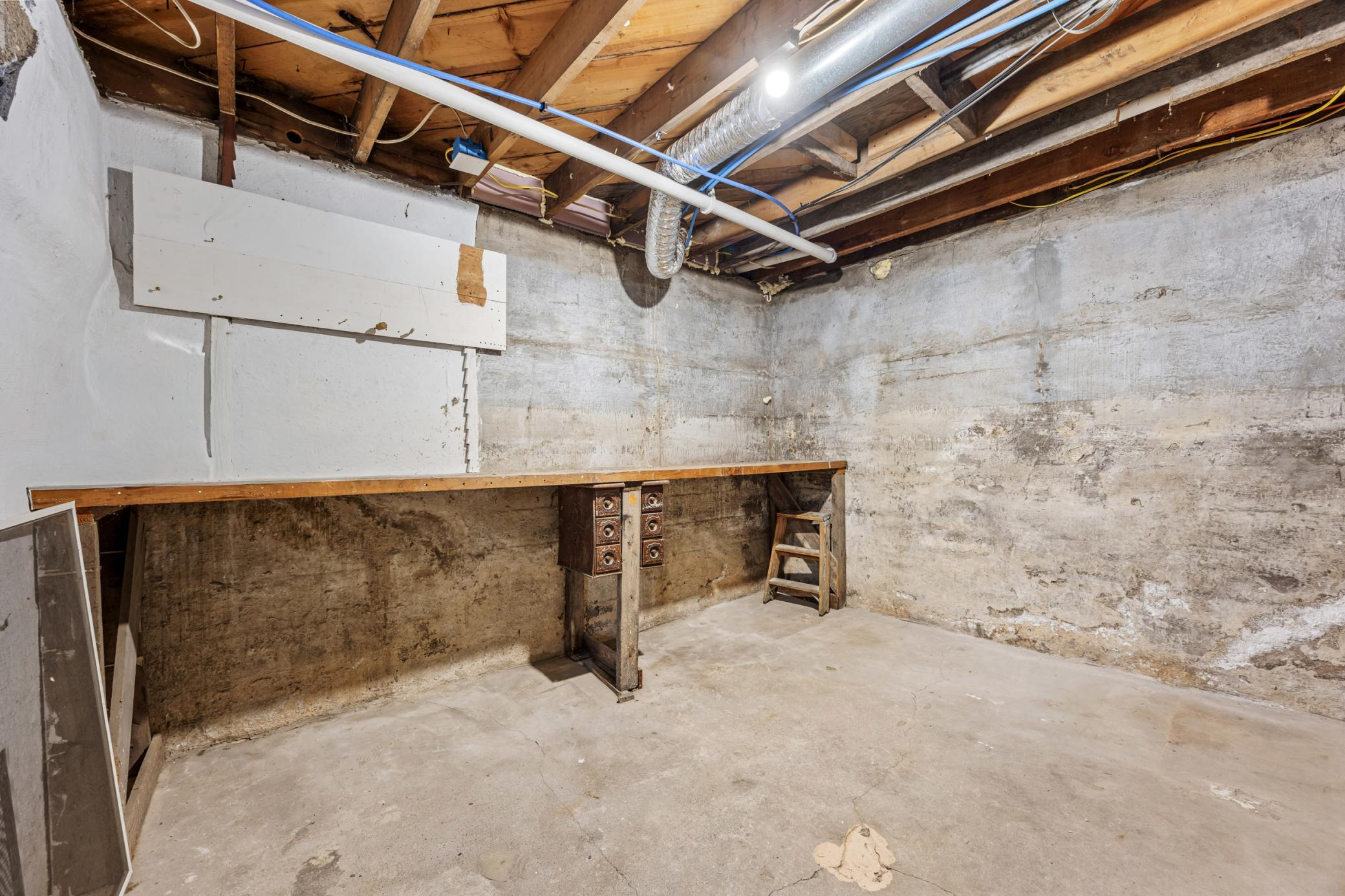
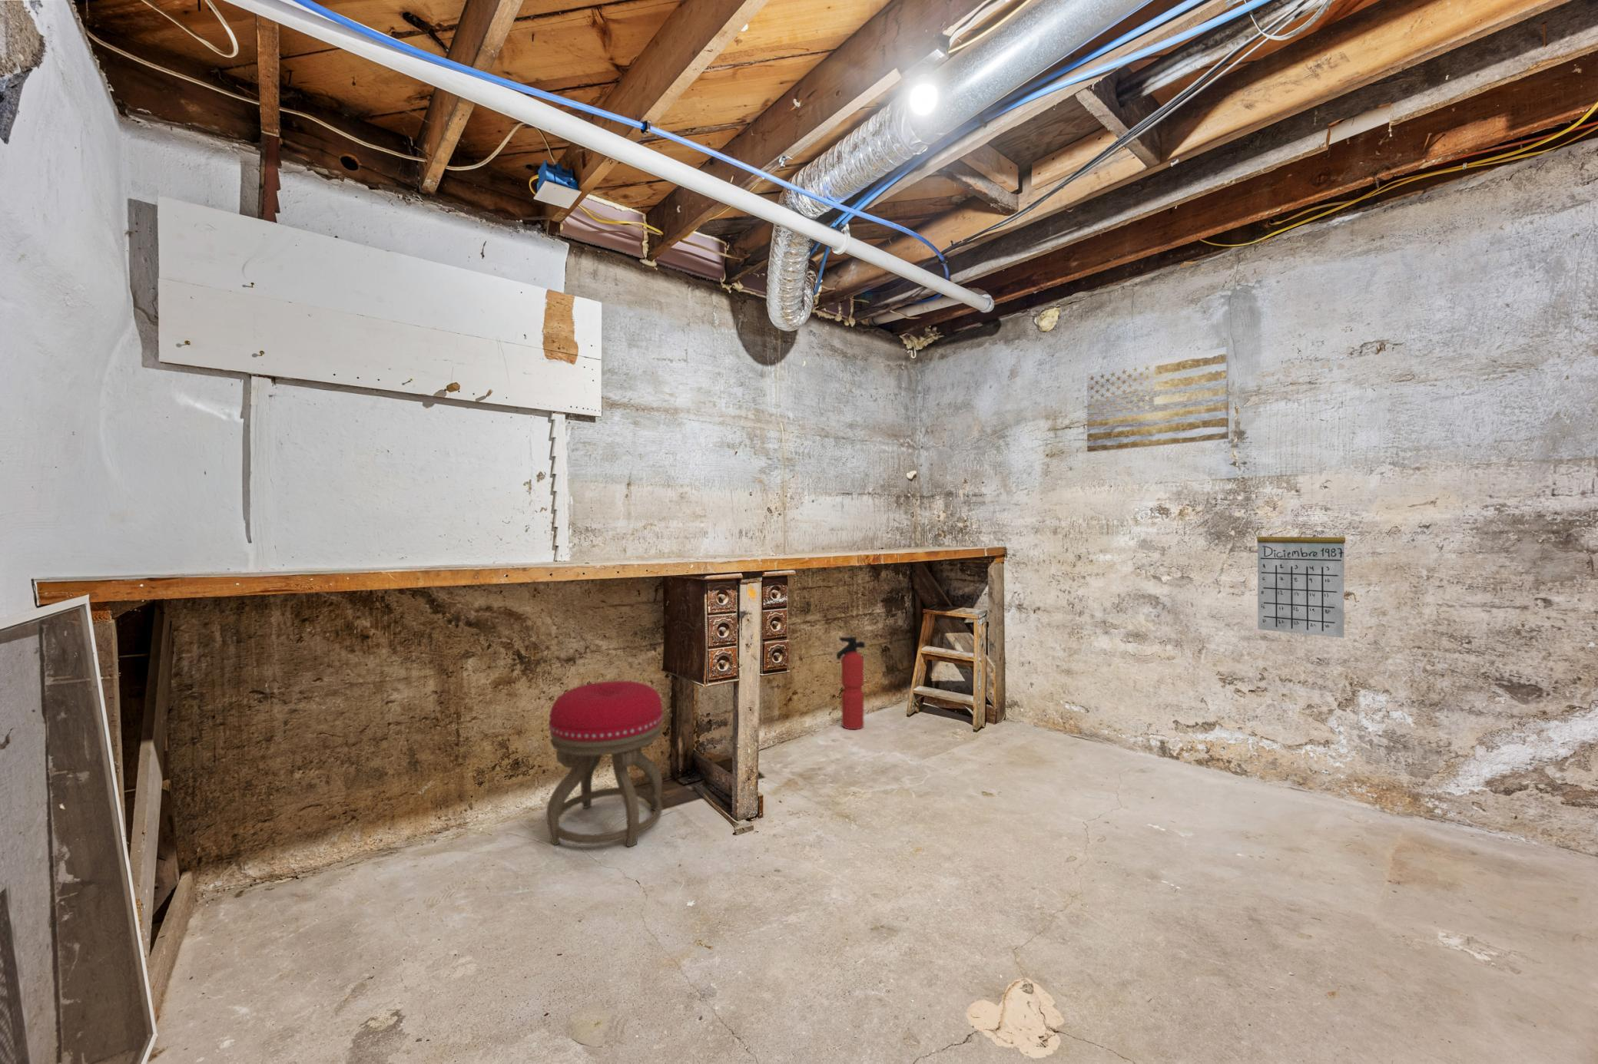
+ stool [545,680,664,848]
+ fire extinguisher [836,635,866,730]
+ calendar [1256,513,1346,639]
+ wall art [1086,347,1230,452]
